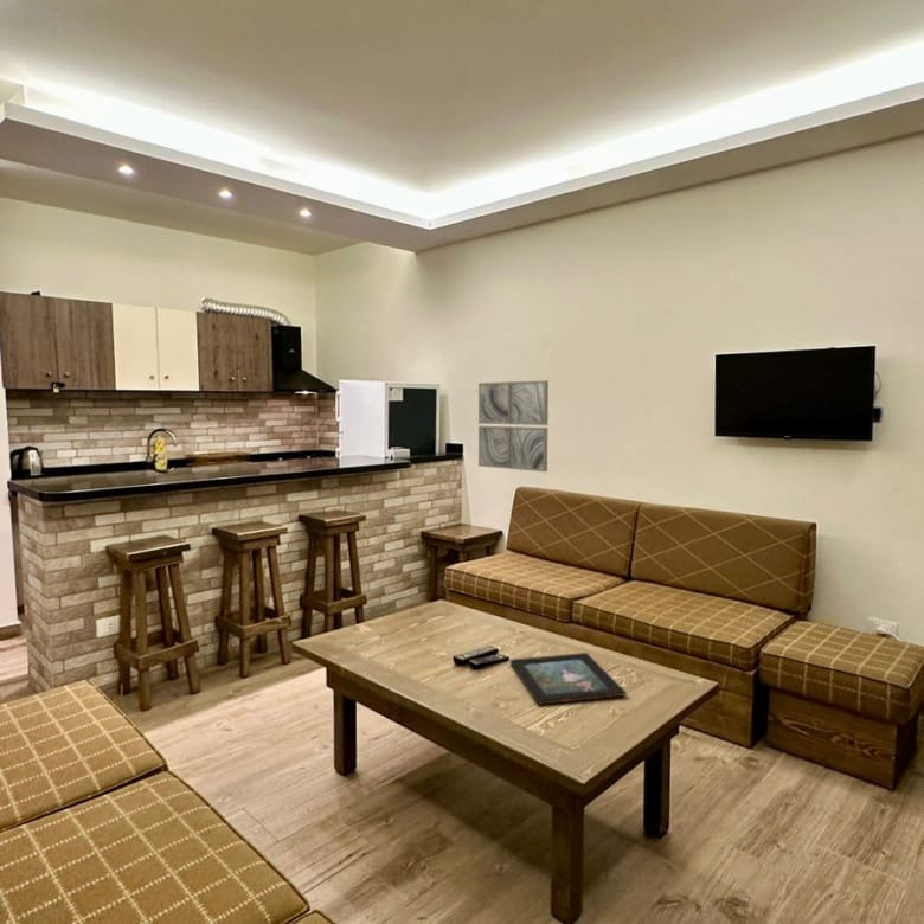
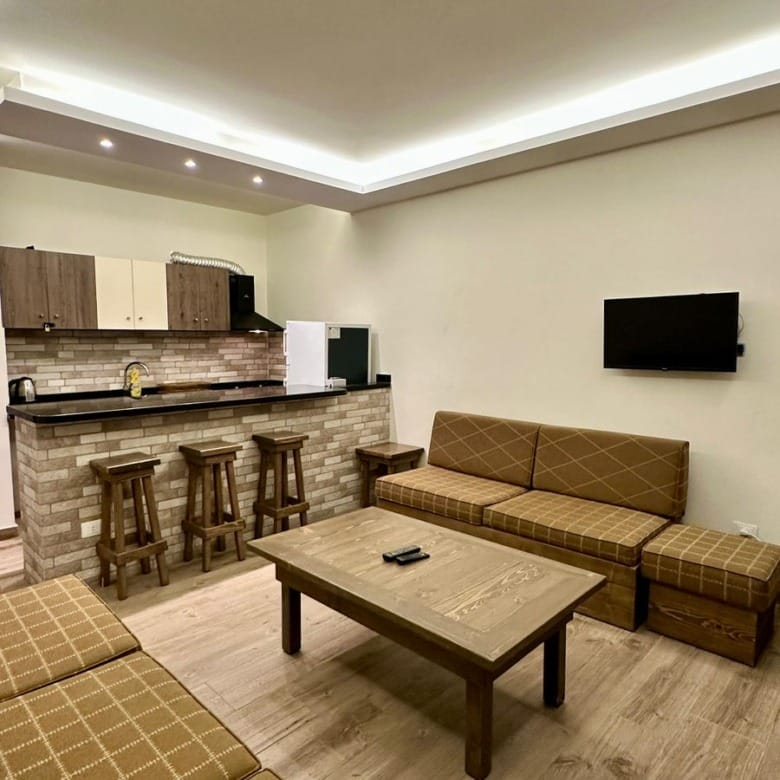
- wall art [477,379,550,473]
- decorative tray [508,652,628,706]
